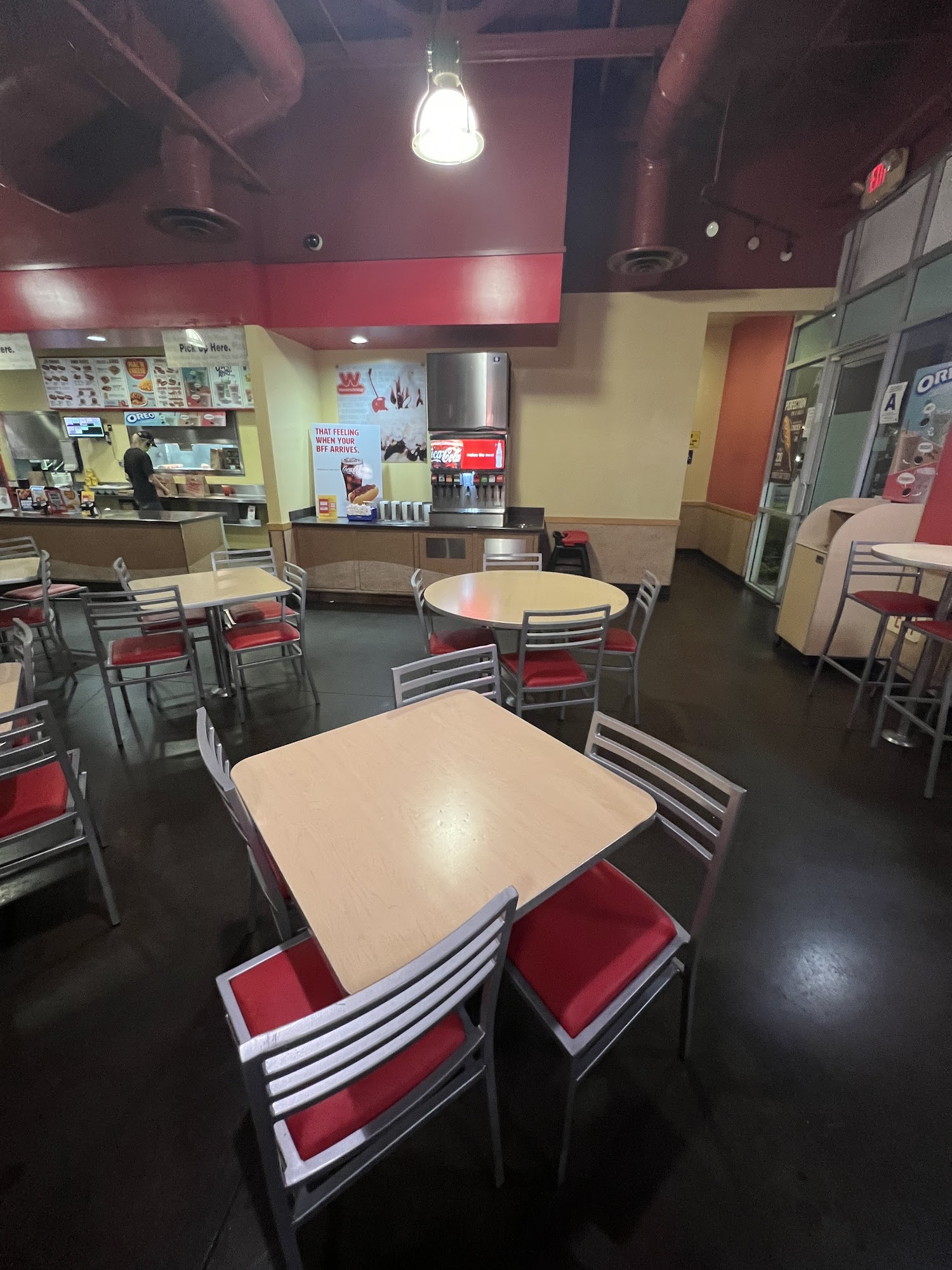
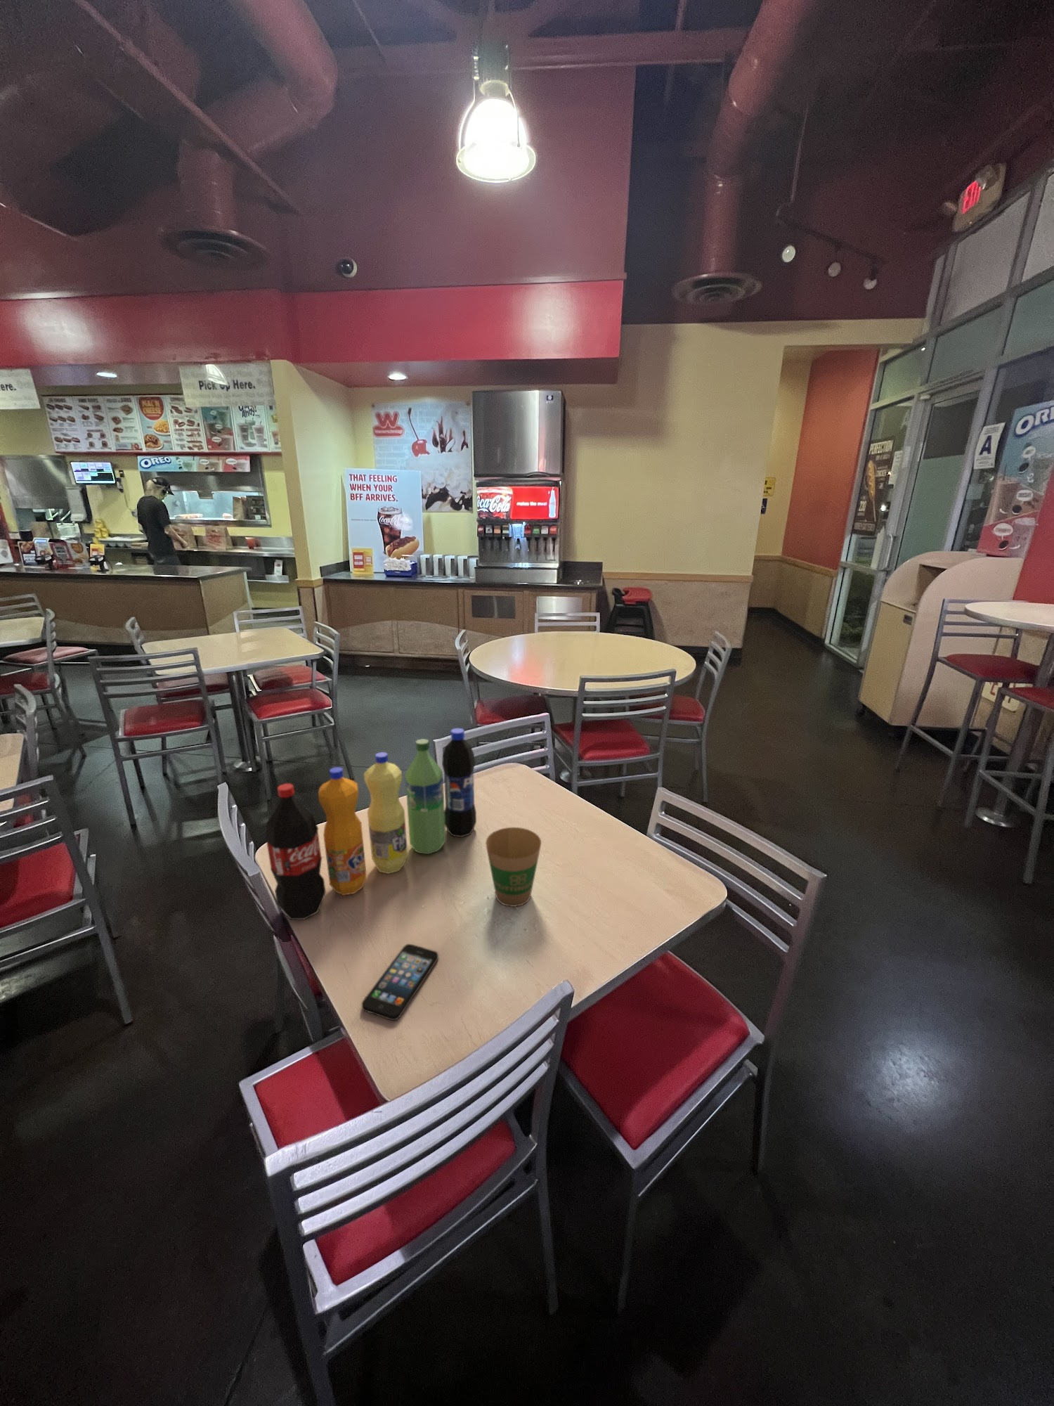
+ paper cup [485,827,541,908]
+ soda bottle [265,727,477,920]
+ smartphone [361,943,440,1021]
